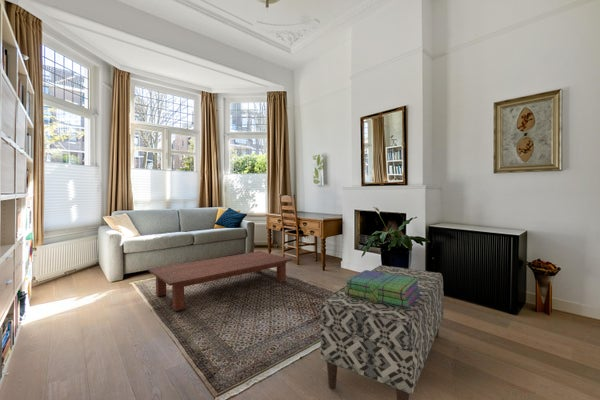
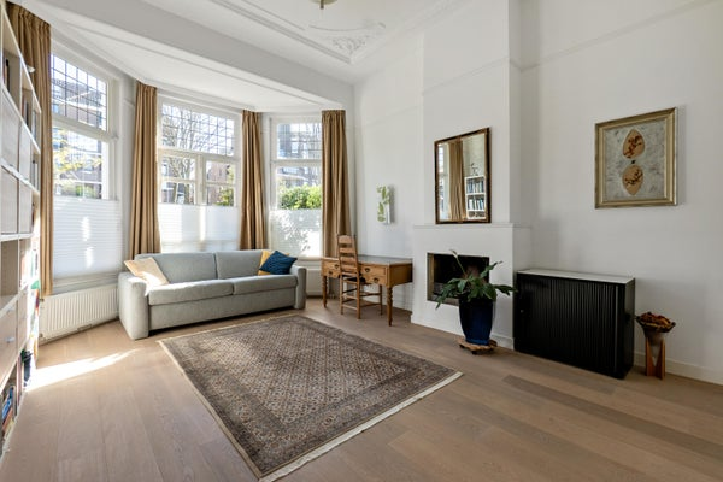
- bench [319,264,445,400]
- stack of books [345,269,421,309]
- coffee table [147,250,293,312]
